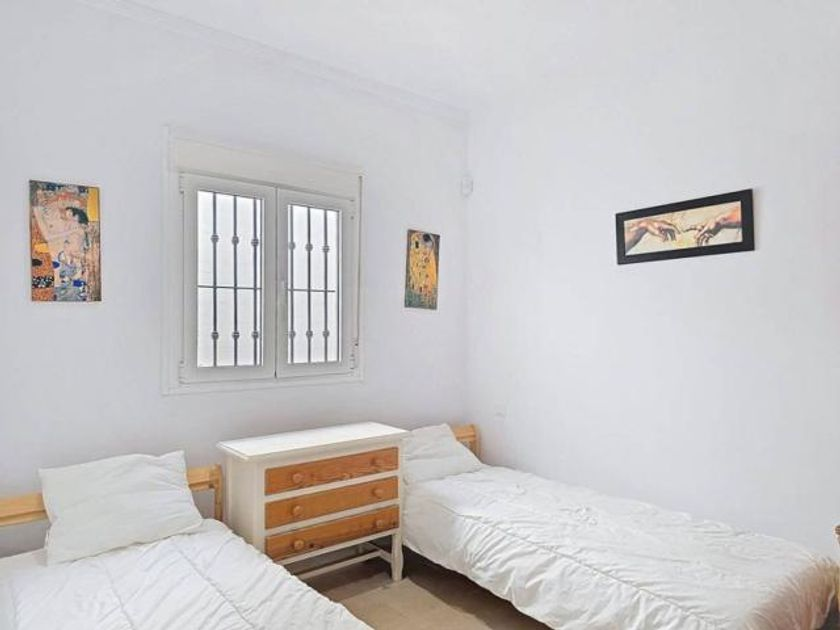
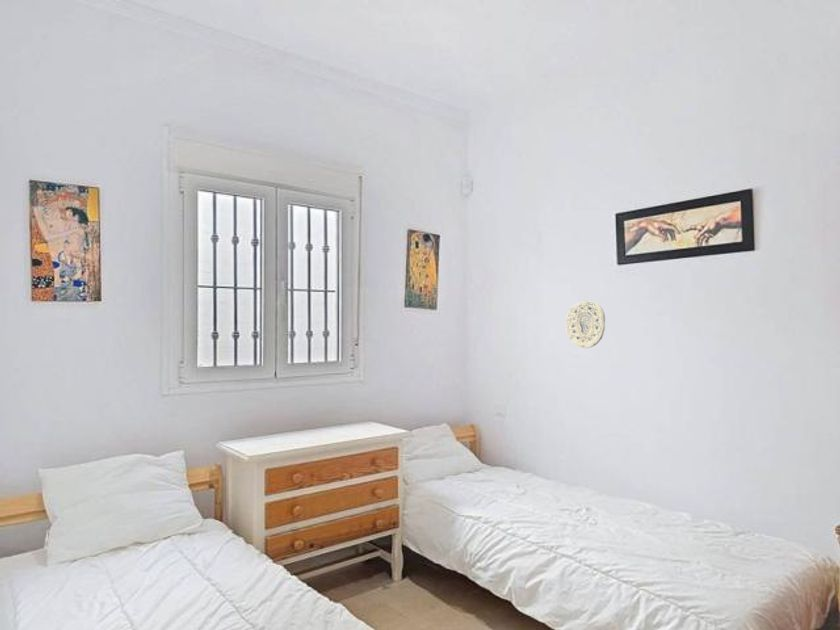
+ decorative plate [565,300,606,349]
